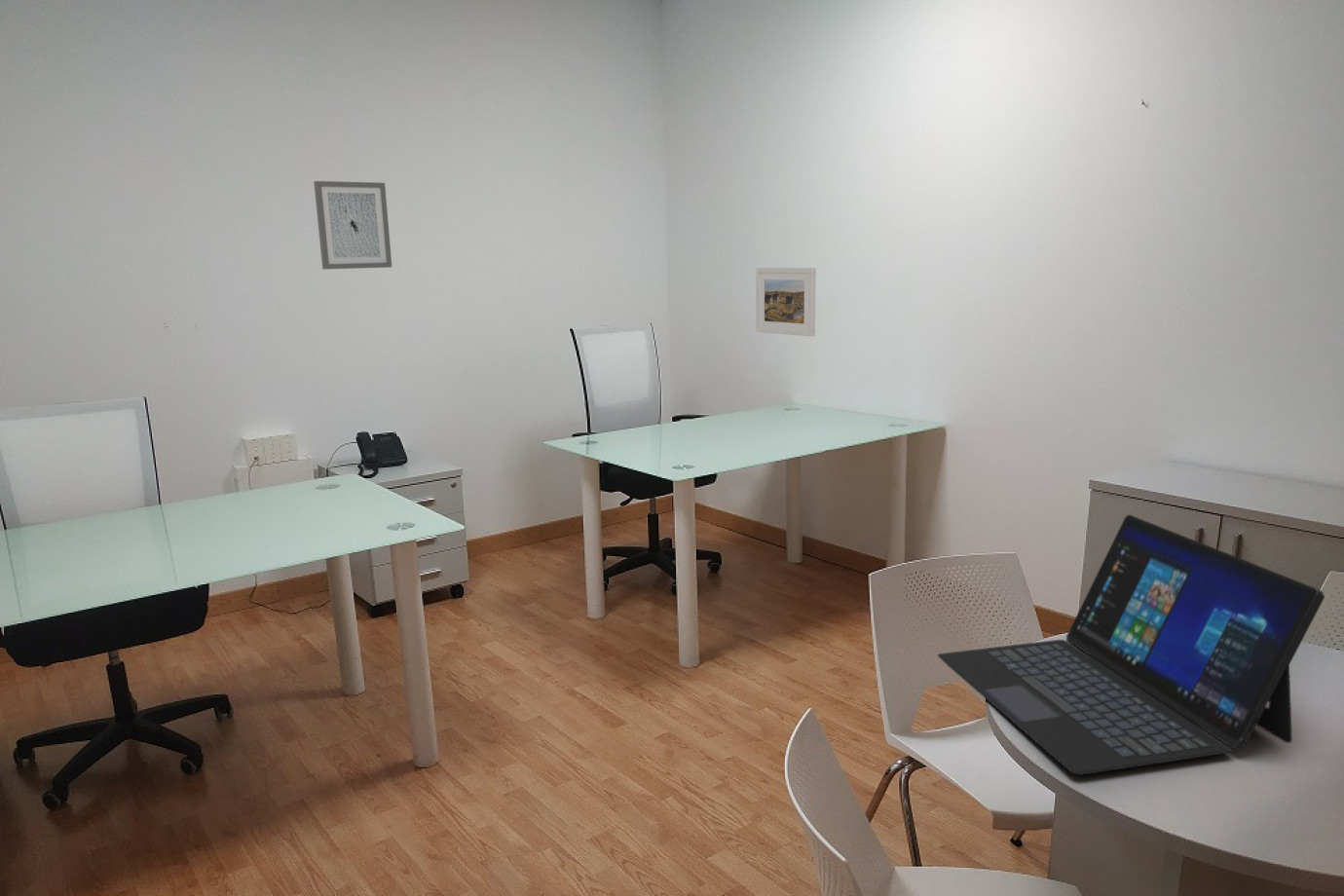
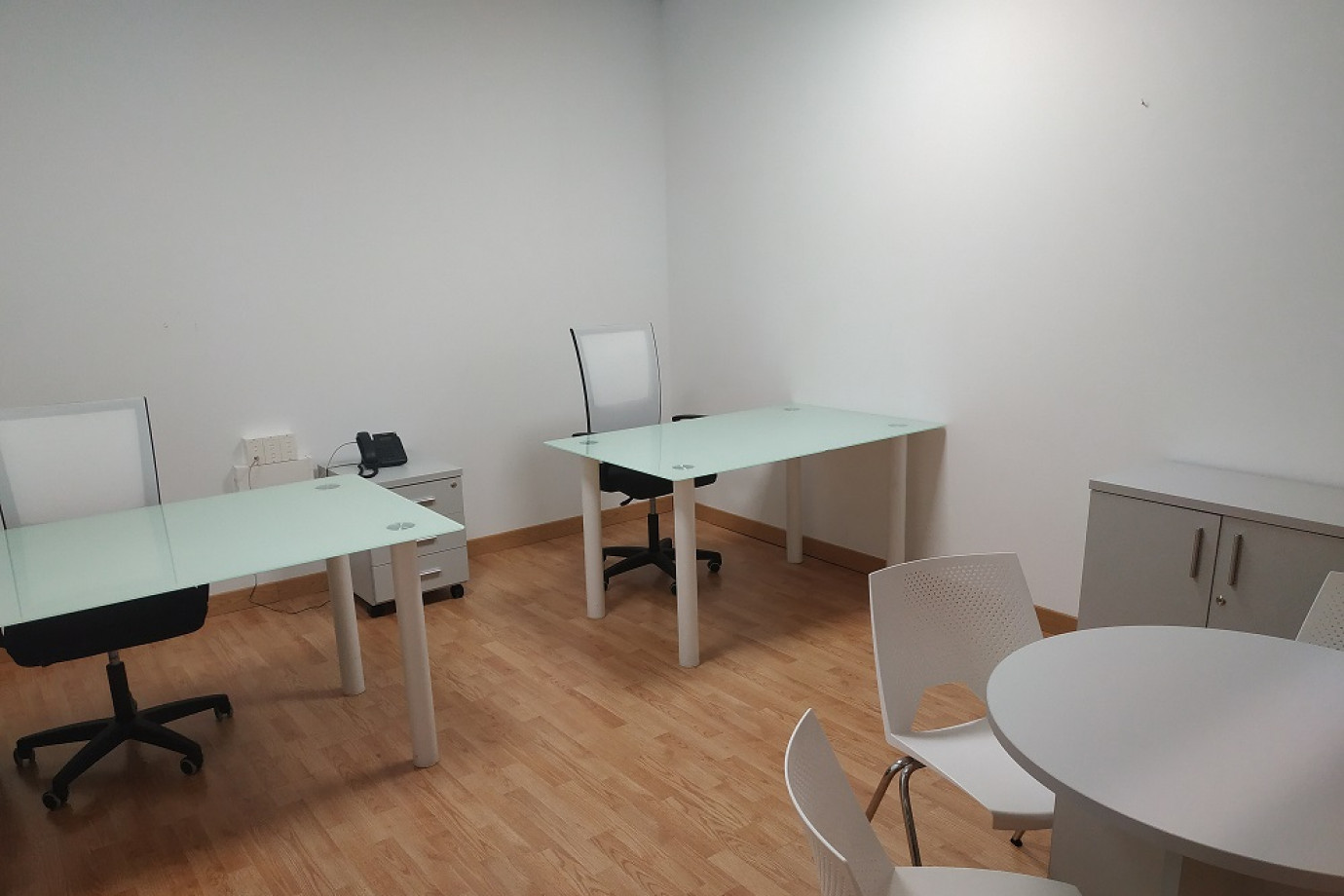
- laptop [937,514,1325,776]
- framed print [755,267,816,337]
- wall art [313,180,392,270]
